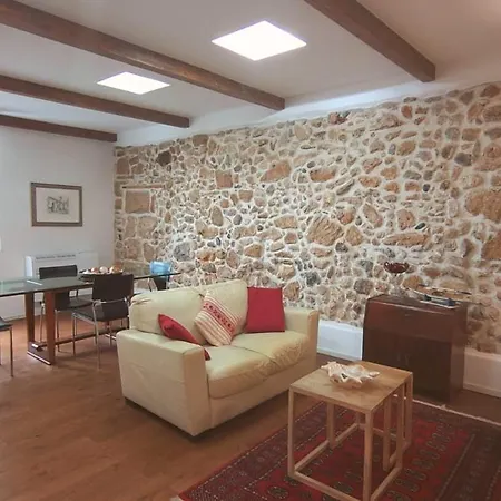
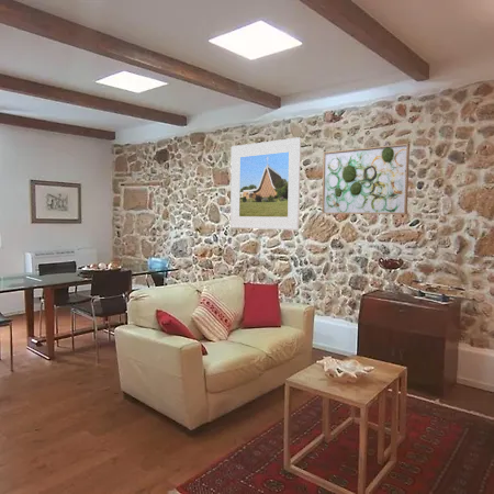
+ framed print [229,136,302,231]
+ wall art [321,143,411,215]
